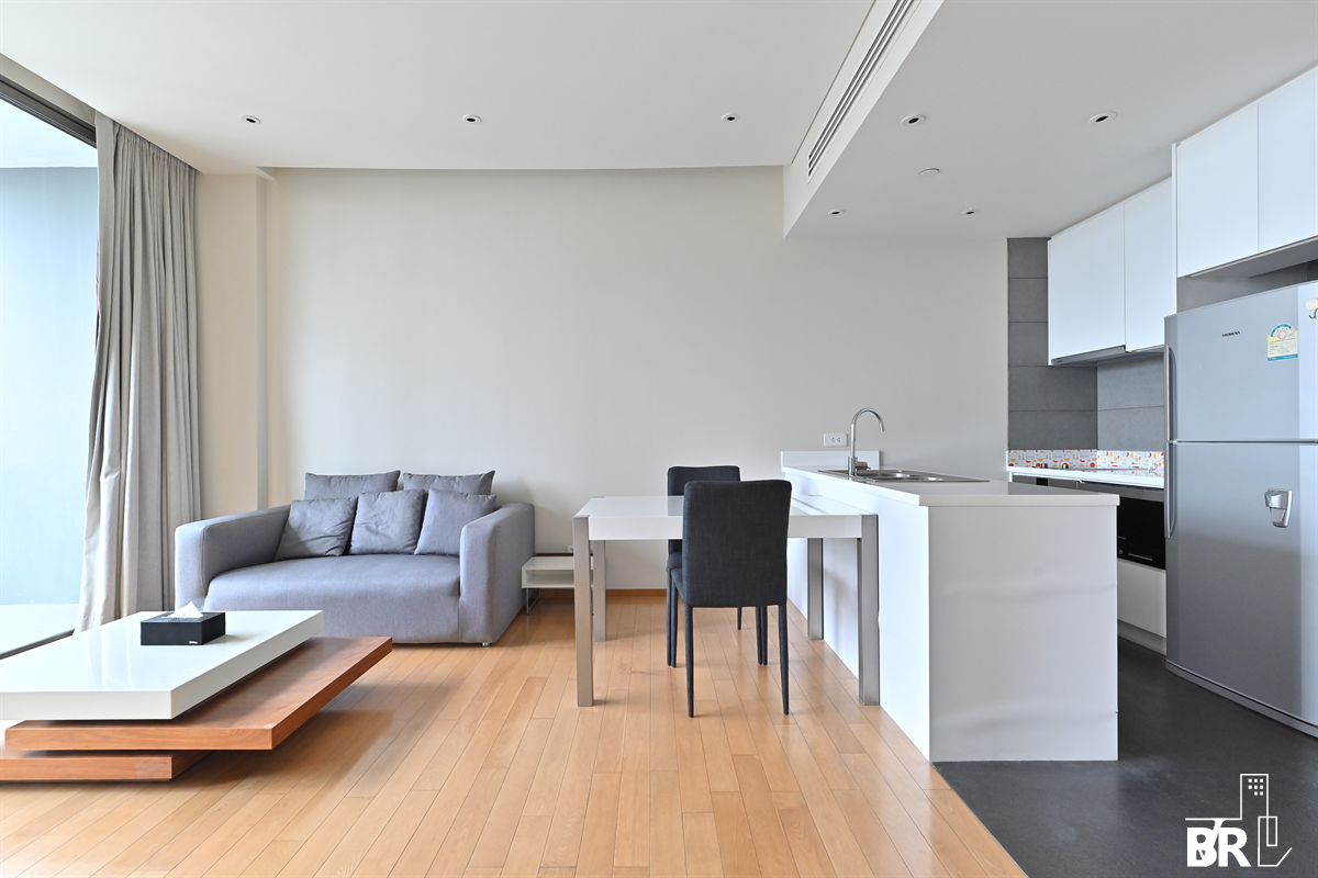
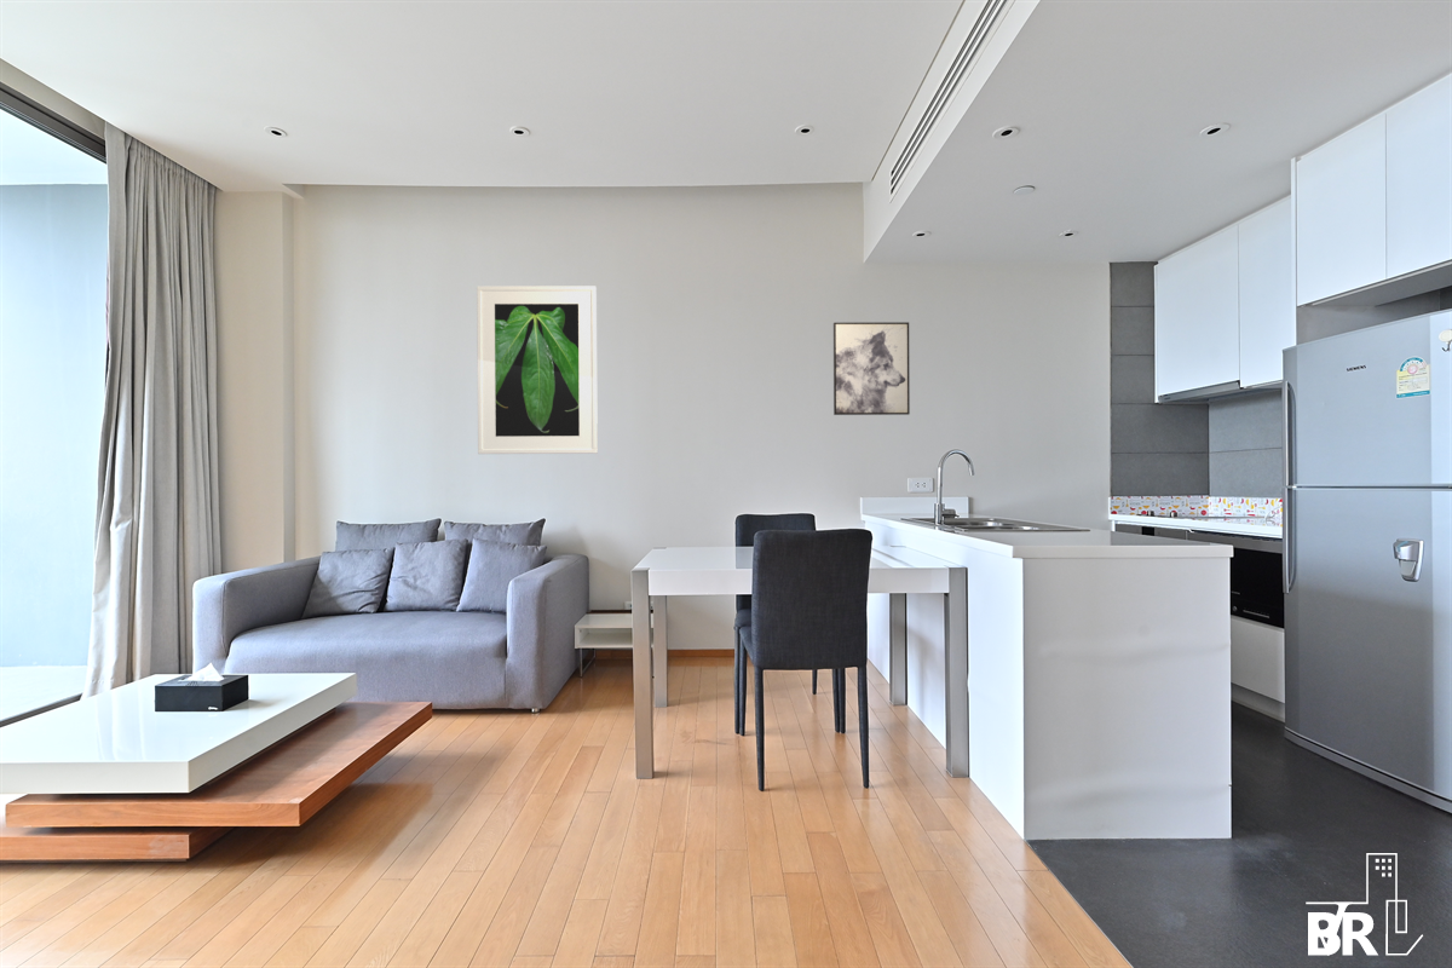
+ wall art [832,321,911,416]
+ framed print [476,286,599,455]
